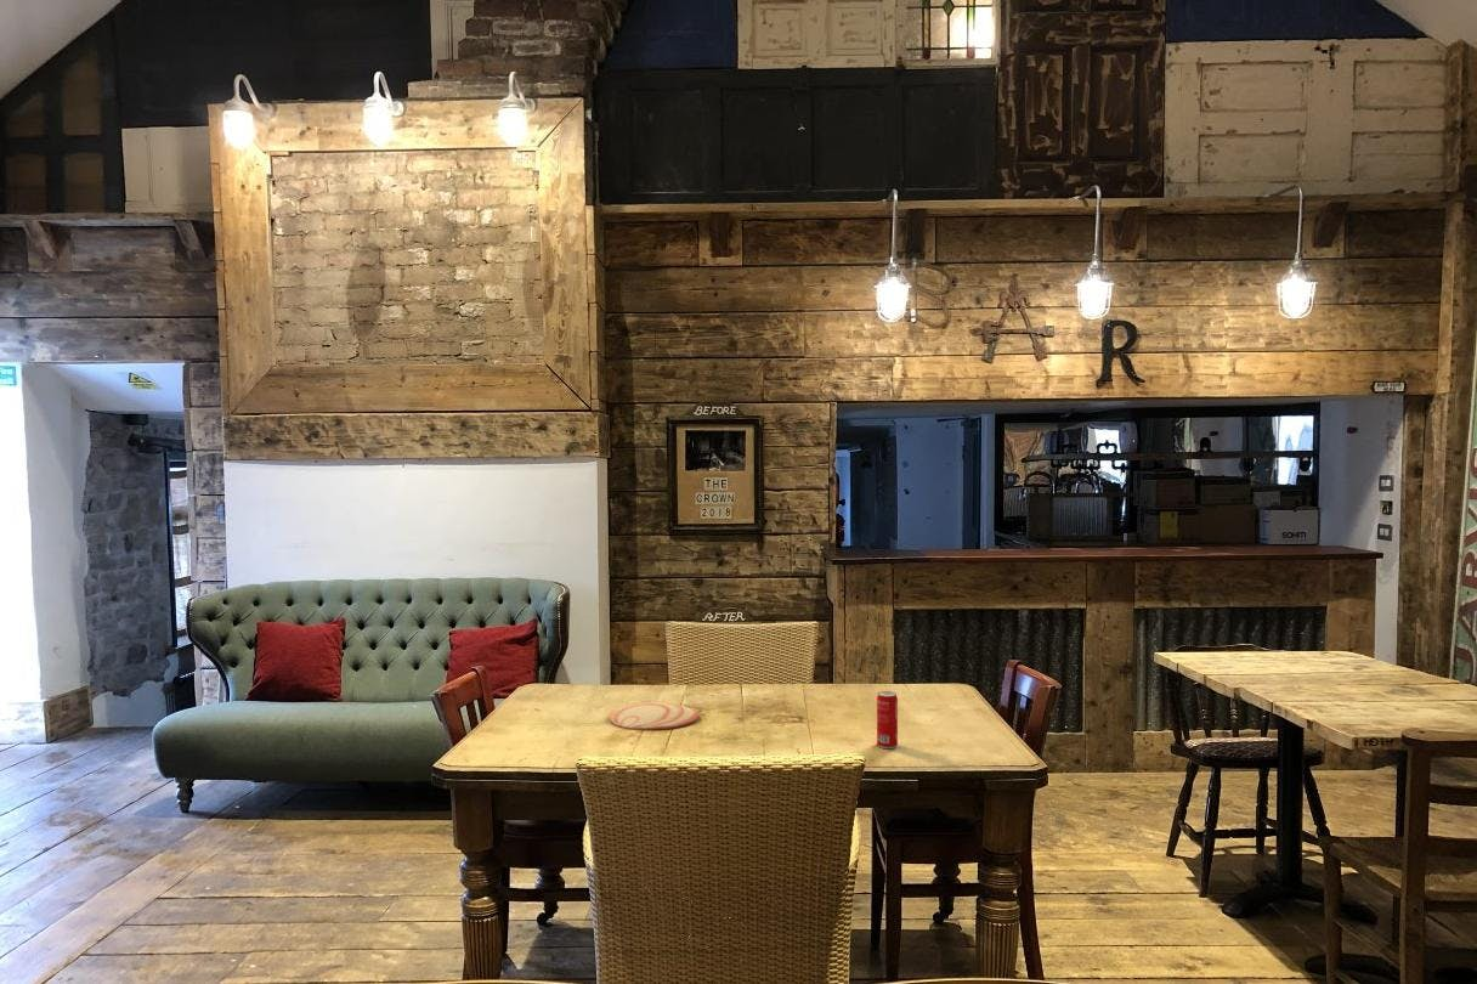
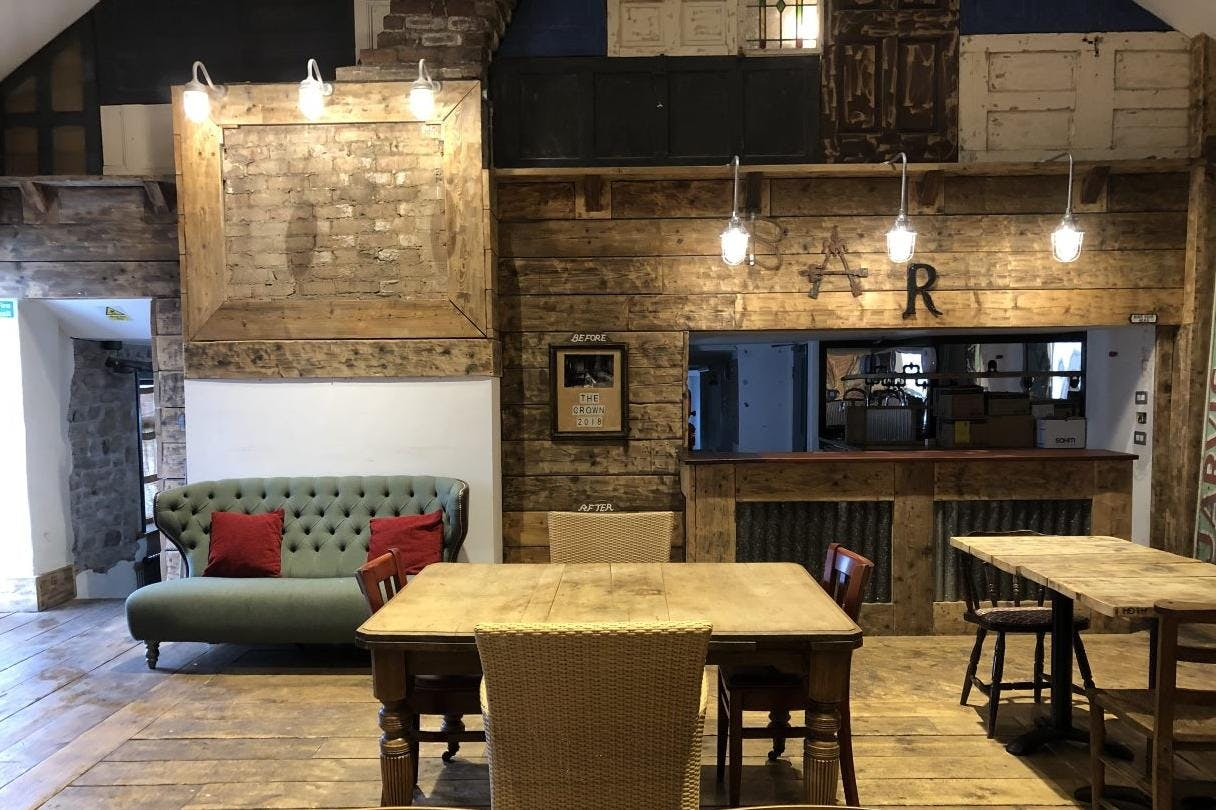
- beverage can [876,690,899,750]
- plate [607,701,700,731]
